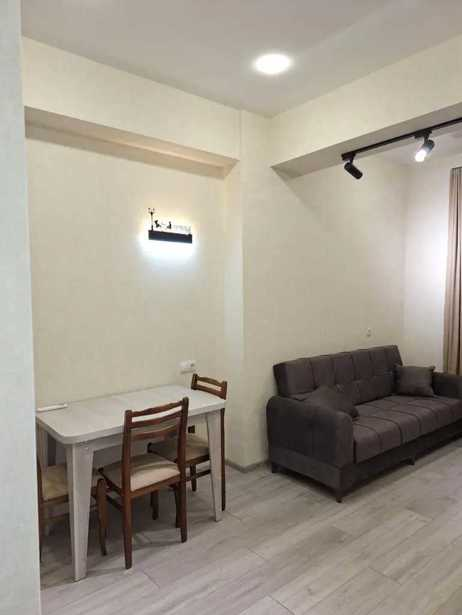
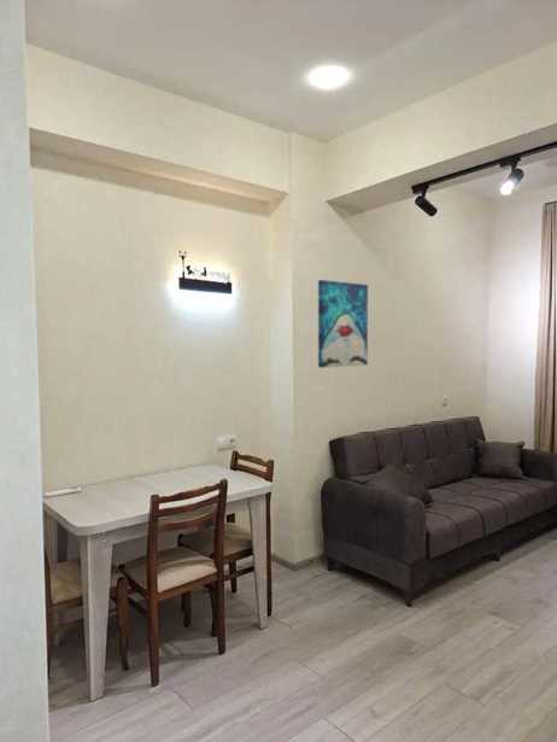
+ wall art [317,279,369,369]
